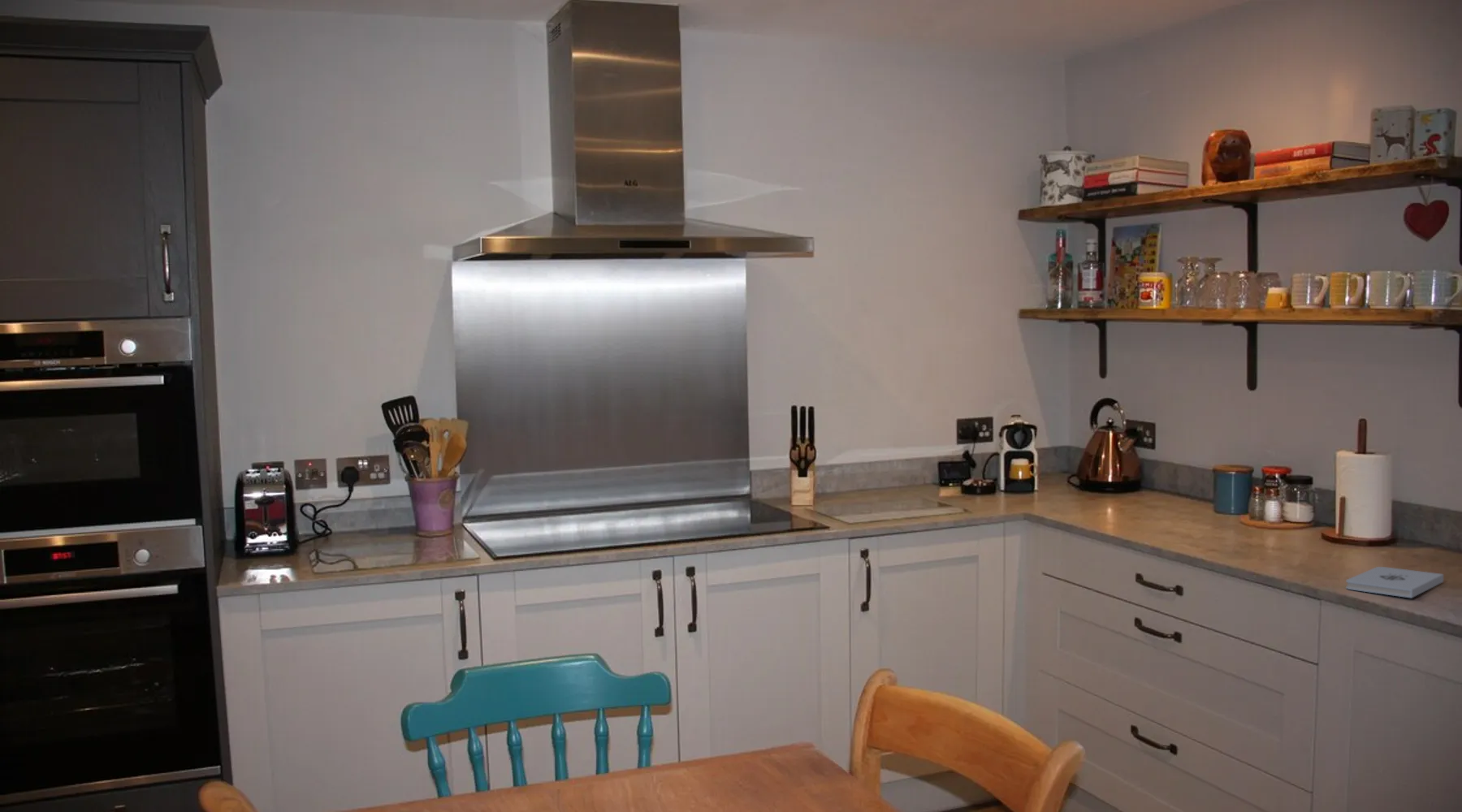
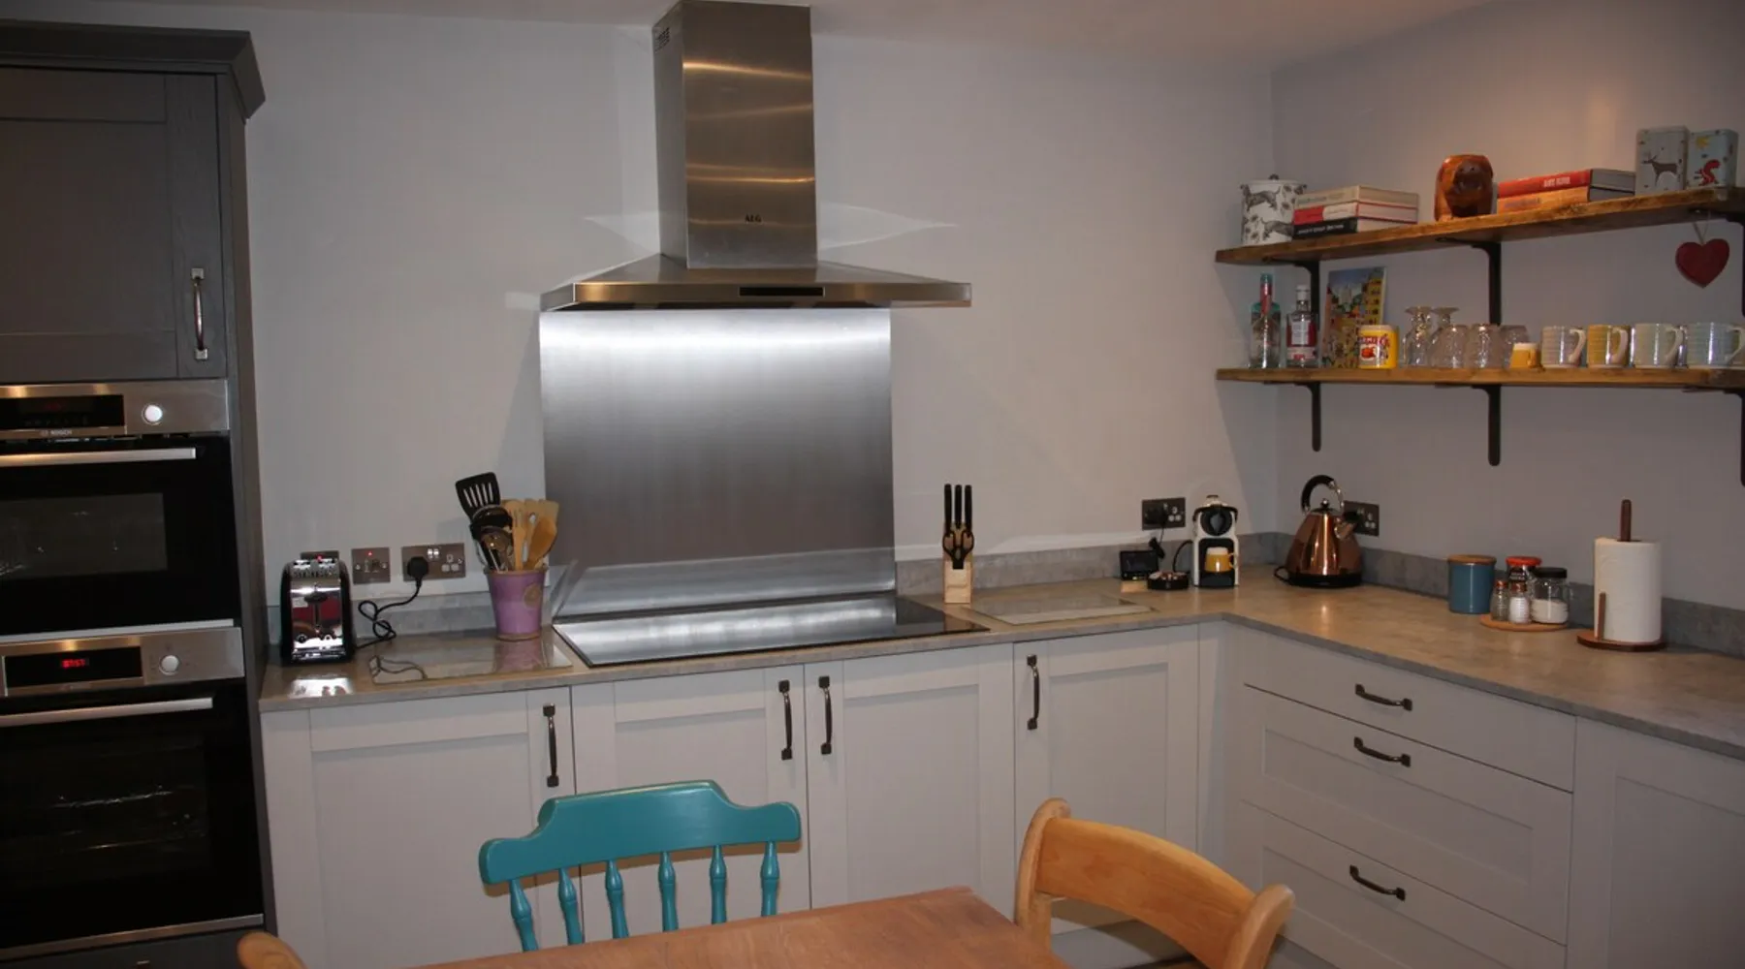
- notepad [1345,566,1444,598]
